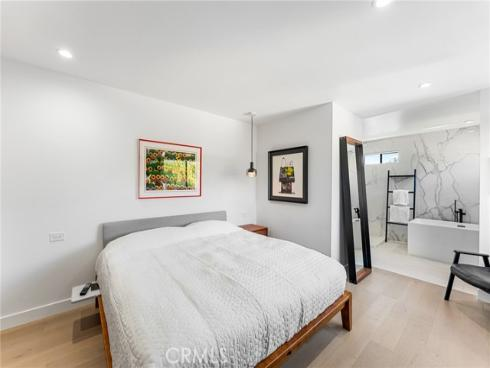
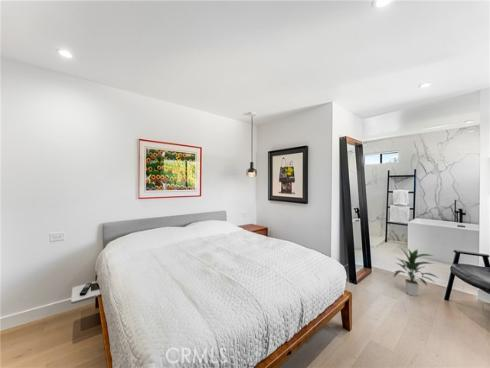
+ indoor plant [392,248,439,297]
